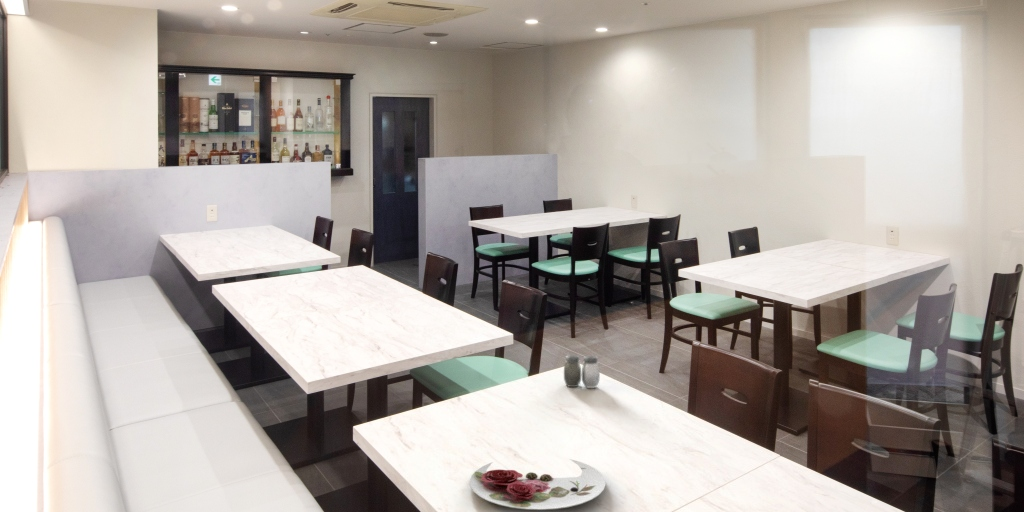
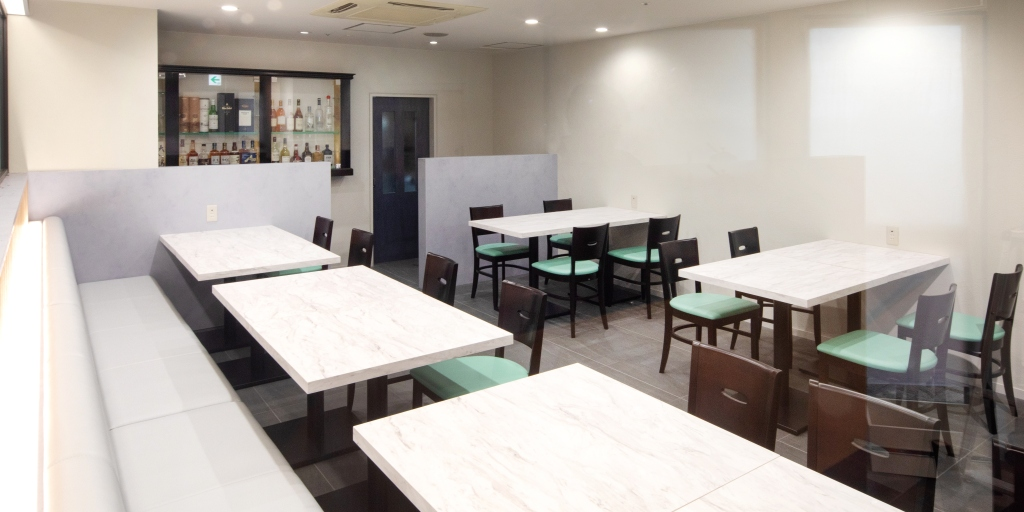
- salt and pepper shaker [563,354,601,389]
- plate [469,458,607,511]
